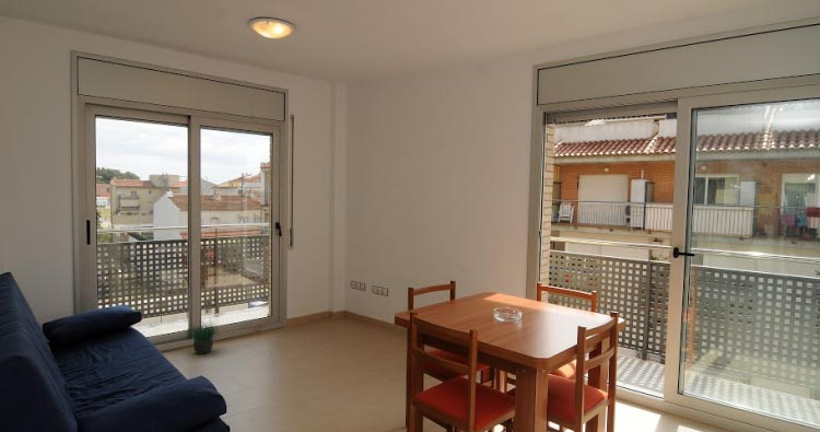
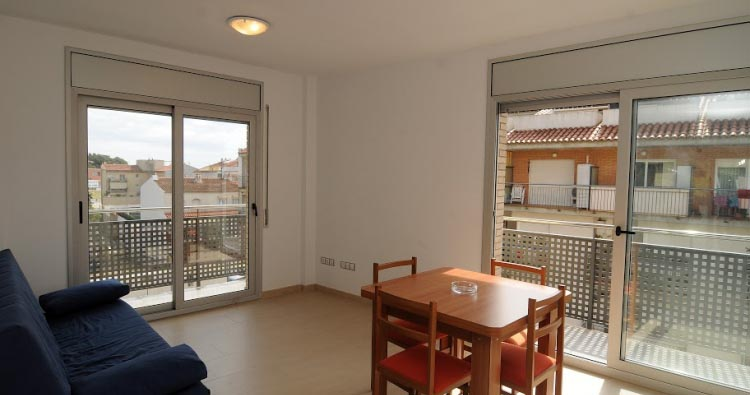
- potted plant [185,314,221,355]
